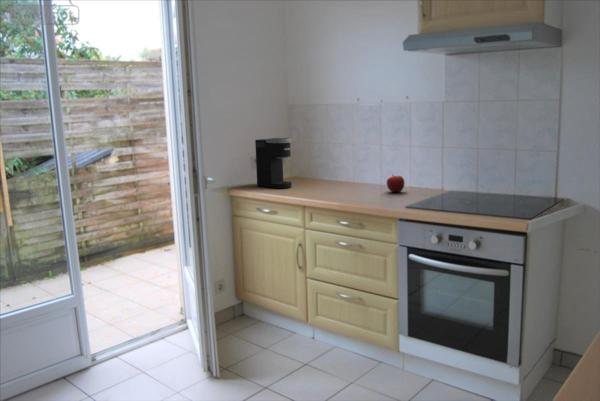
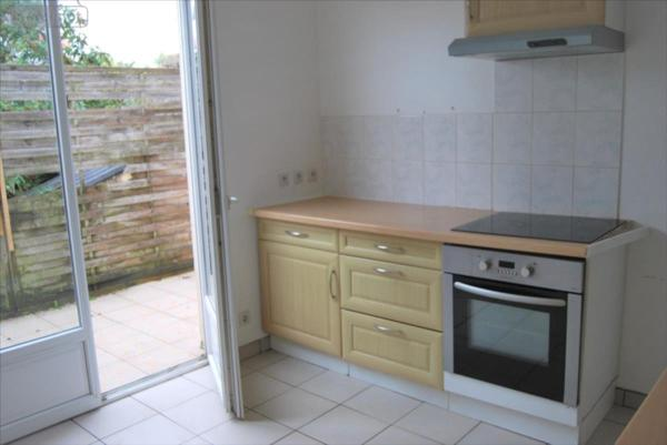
- fruit [386,173,405,193]
- coffee maker [254,137,293,190]
